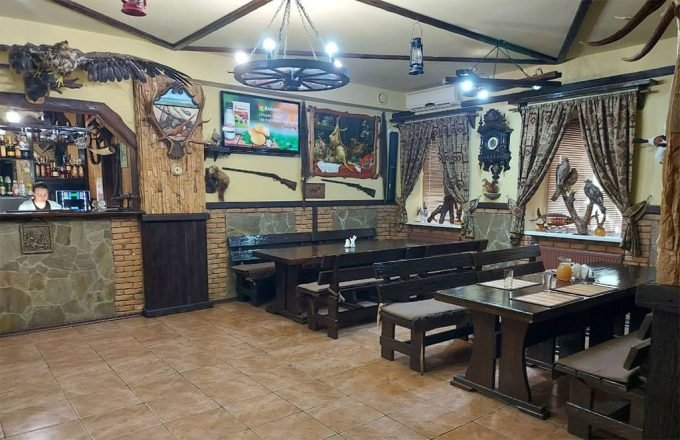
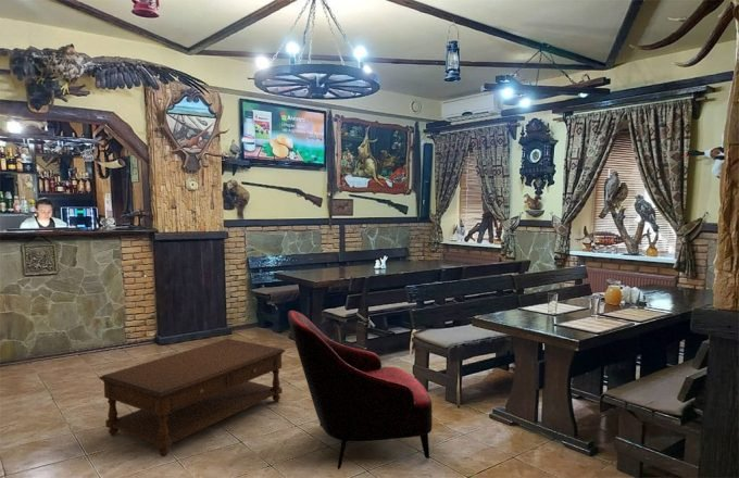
+ armchair [287,310,434,470]
+ coffee table [98,338,287,457]
